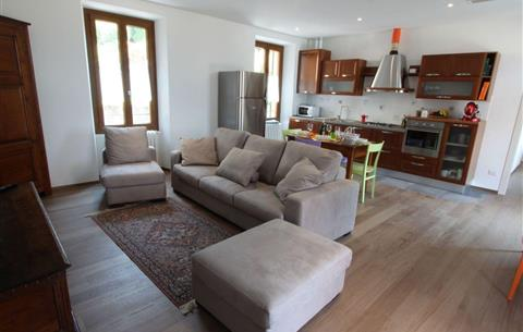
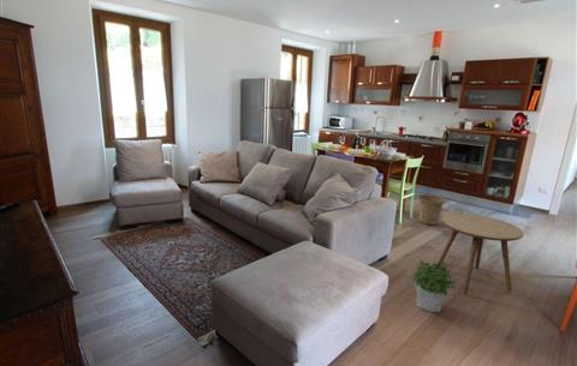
+ basket [416,193,448,227]
+ potted plant [411,260,457,313]
+ side table [436,212,525,295]
